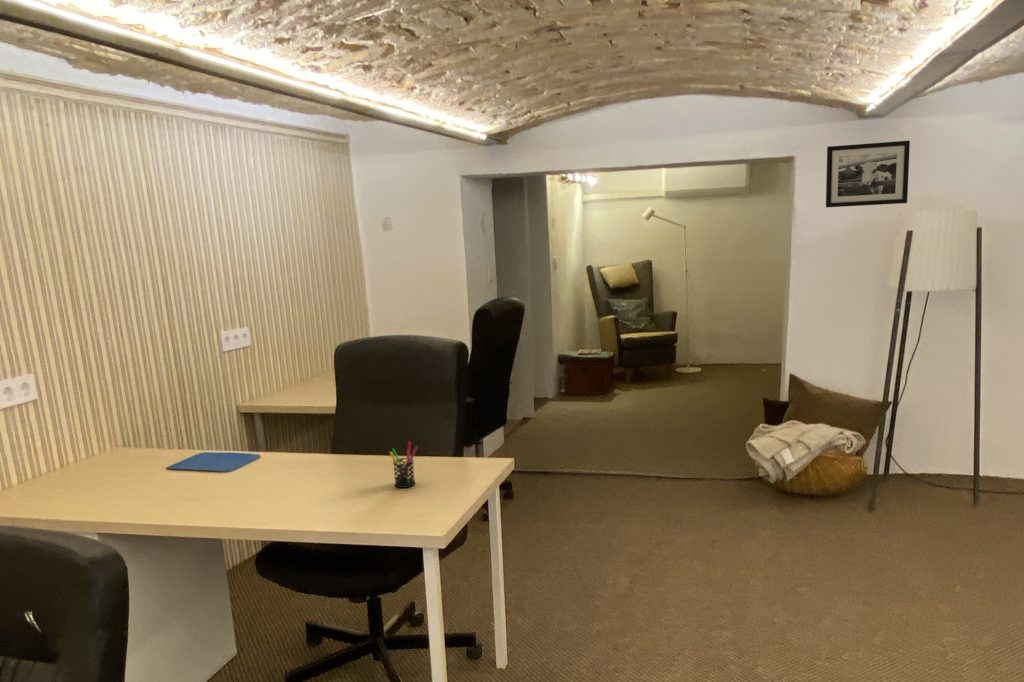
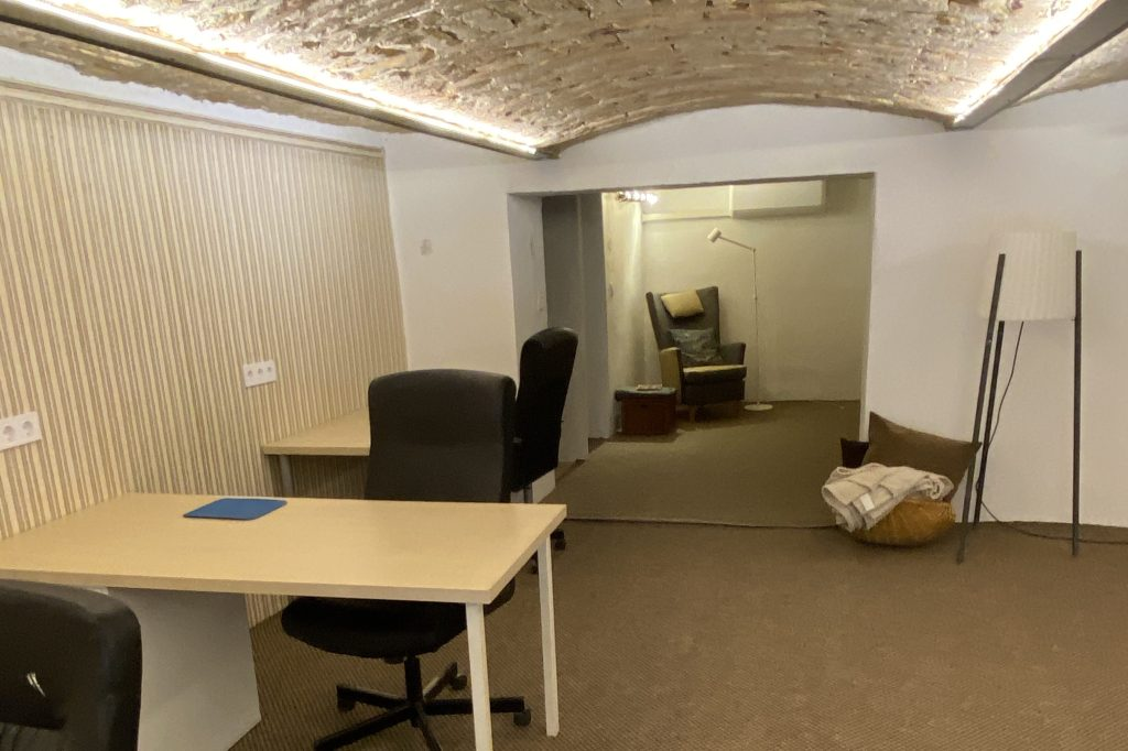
- pen holder [389,440,419,489]
- picture frame [825,140,911,208]
